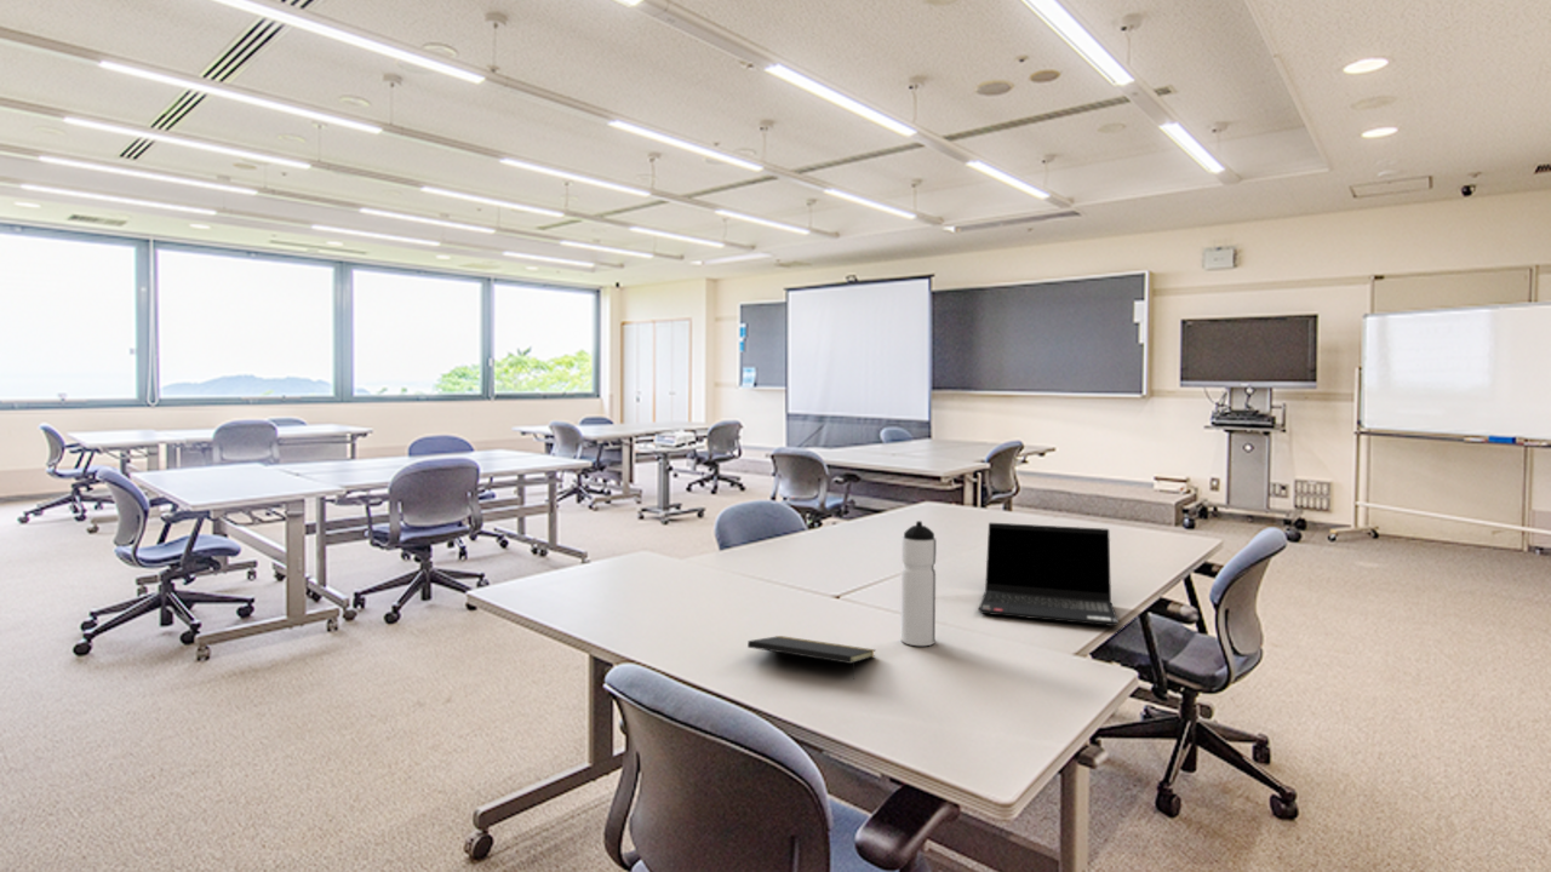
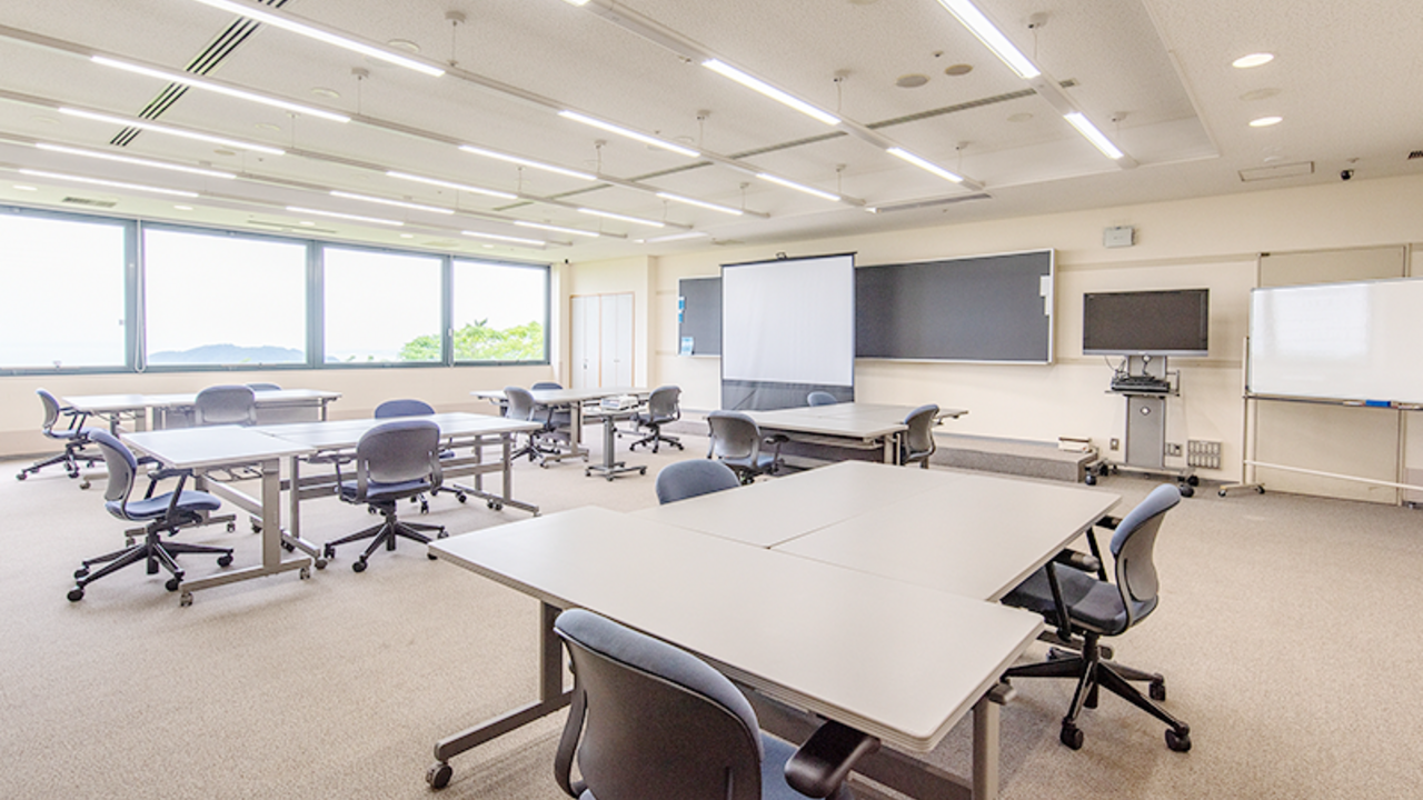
- notepad [746,635,876,679]
- water bottle [900,520,938,647]
- laptop computer [978,522,1120,627]
